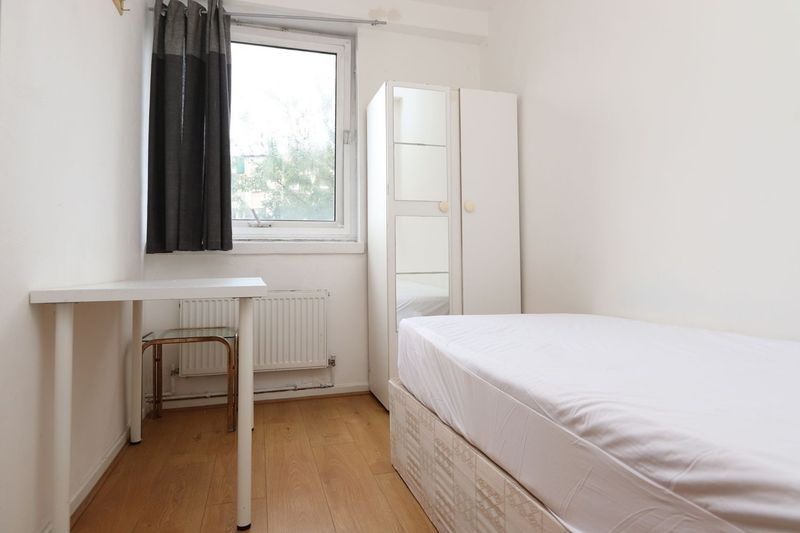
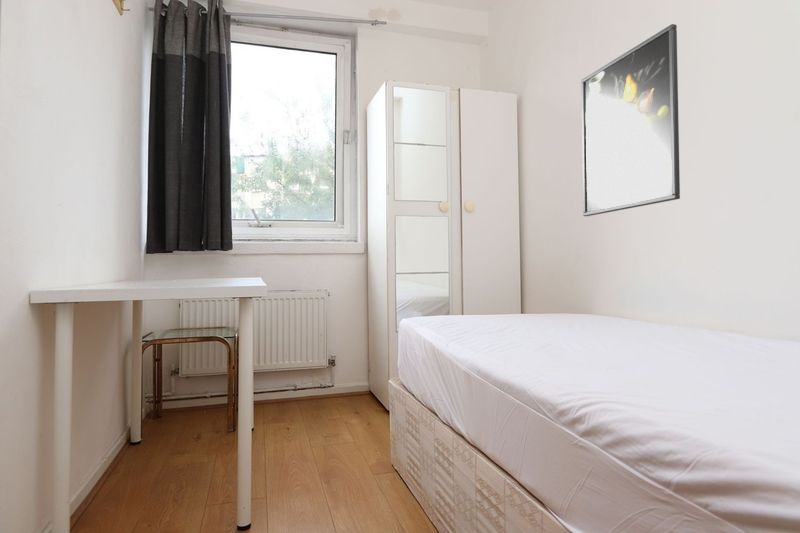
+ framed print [580,23,681,217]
